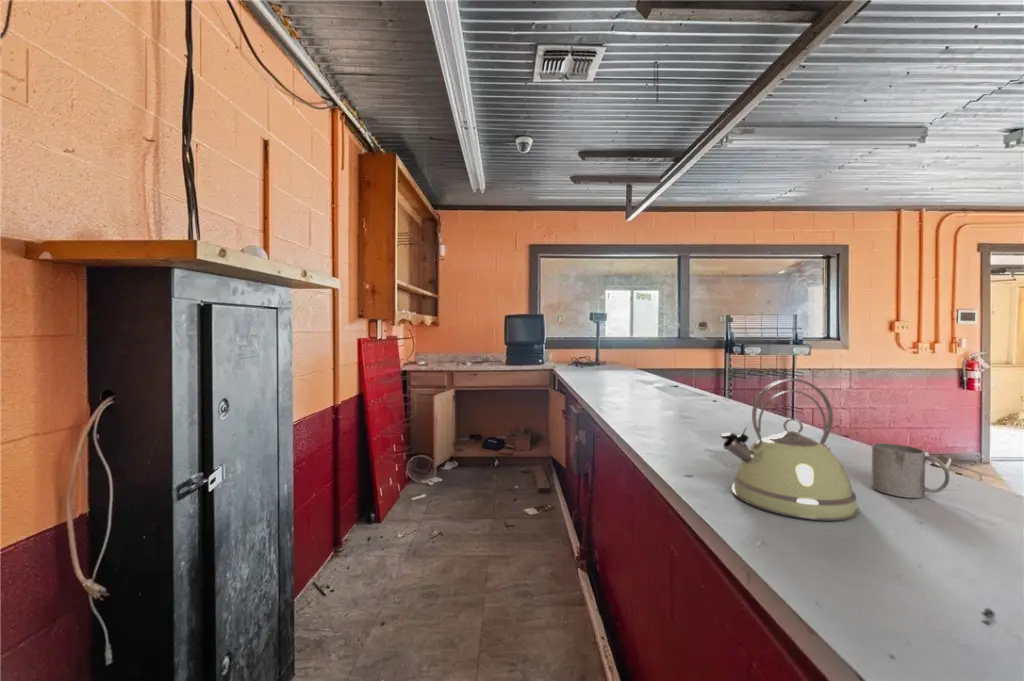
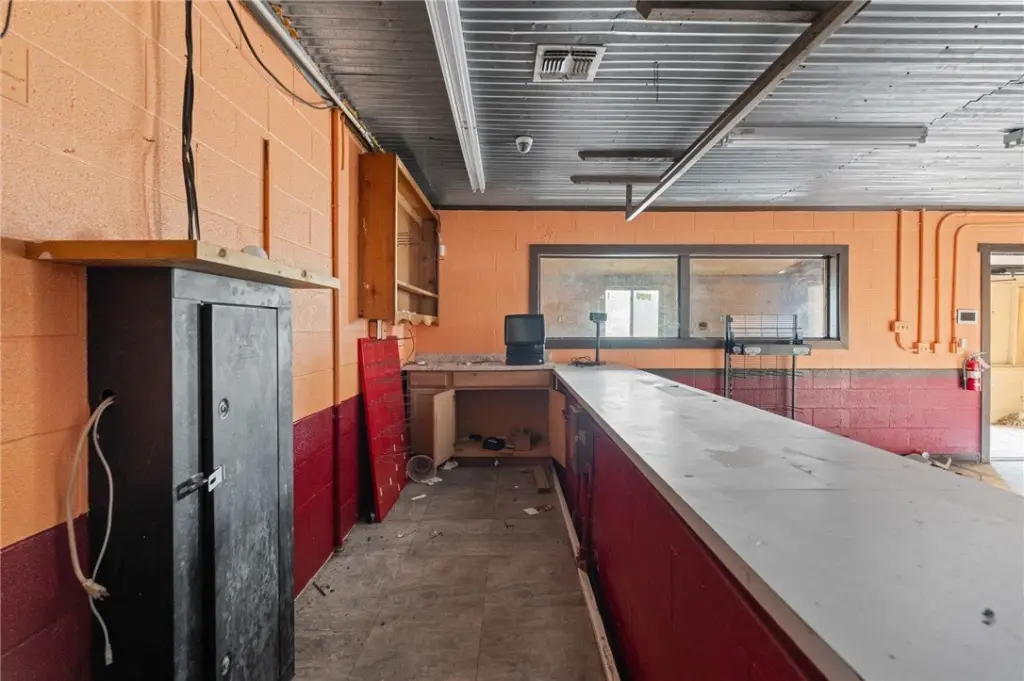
- mug [871,442,950,499]
- kettle [720,377,860,522]
